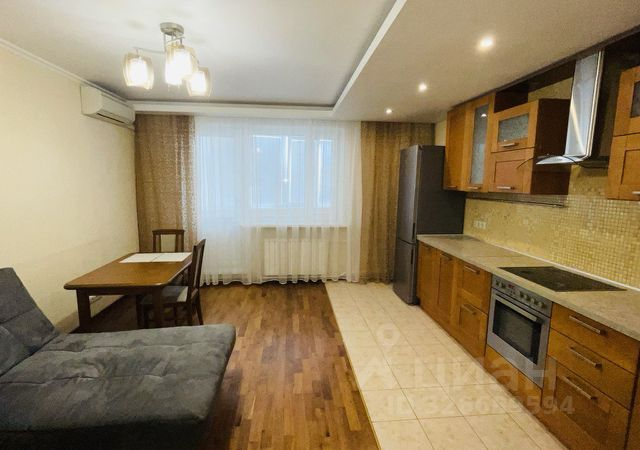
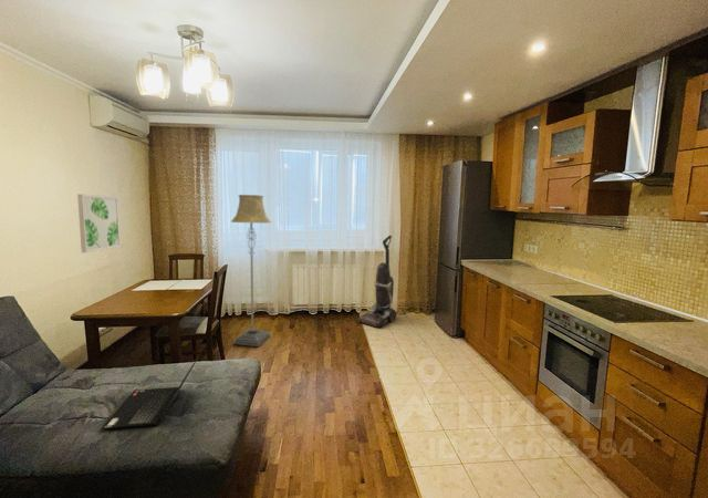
+ vacuum cleaner [357,235,397,329]
+ laptop computer [101,355,200,430]
+ floor lamp [230,194,272,347]
+ wall art [76,194,122,253]
